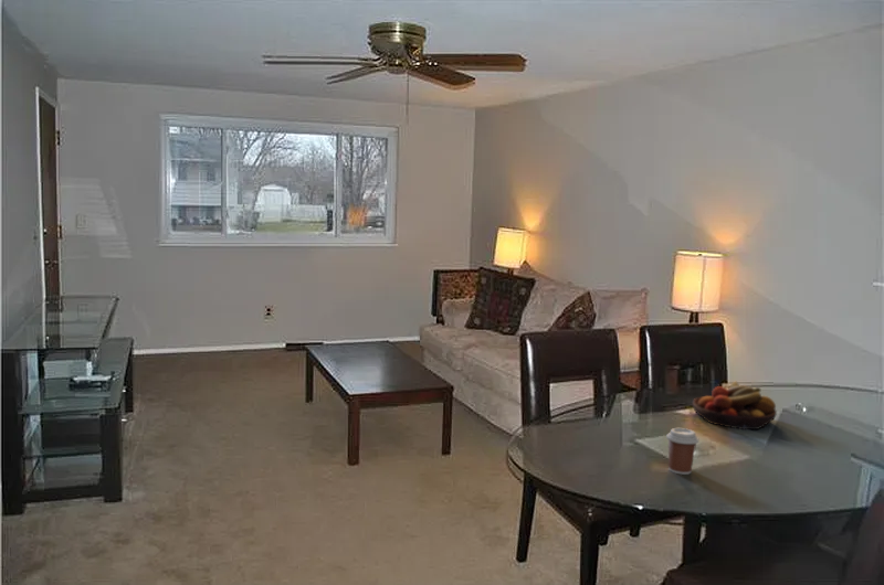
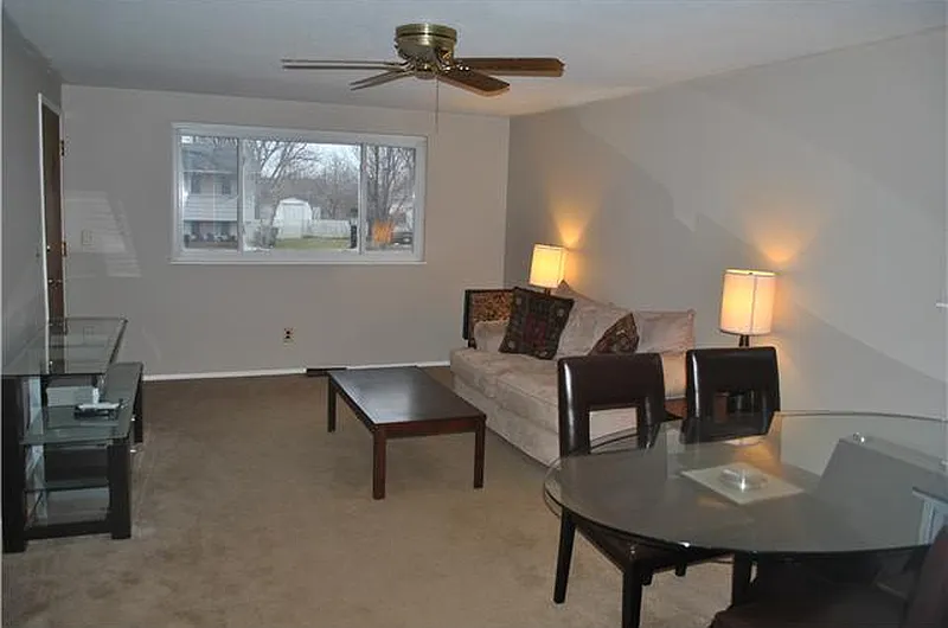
- coffee cup [665,427,699,476]
- fruit bowl [692,381,778,430]
